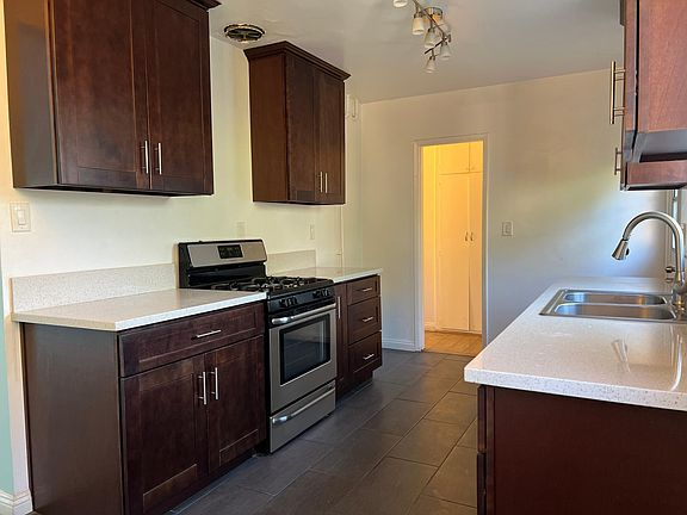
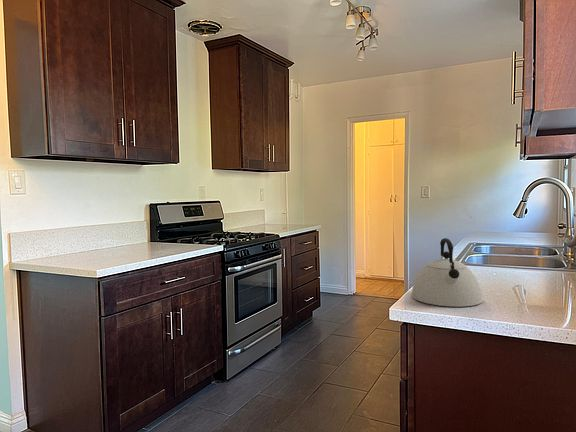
+ kettle [411,237,484,308]
